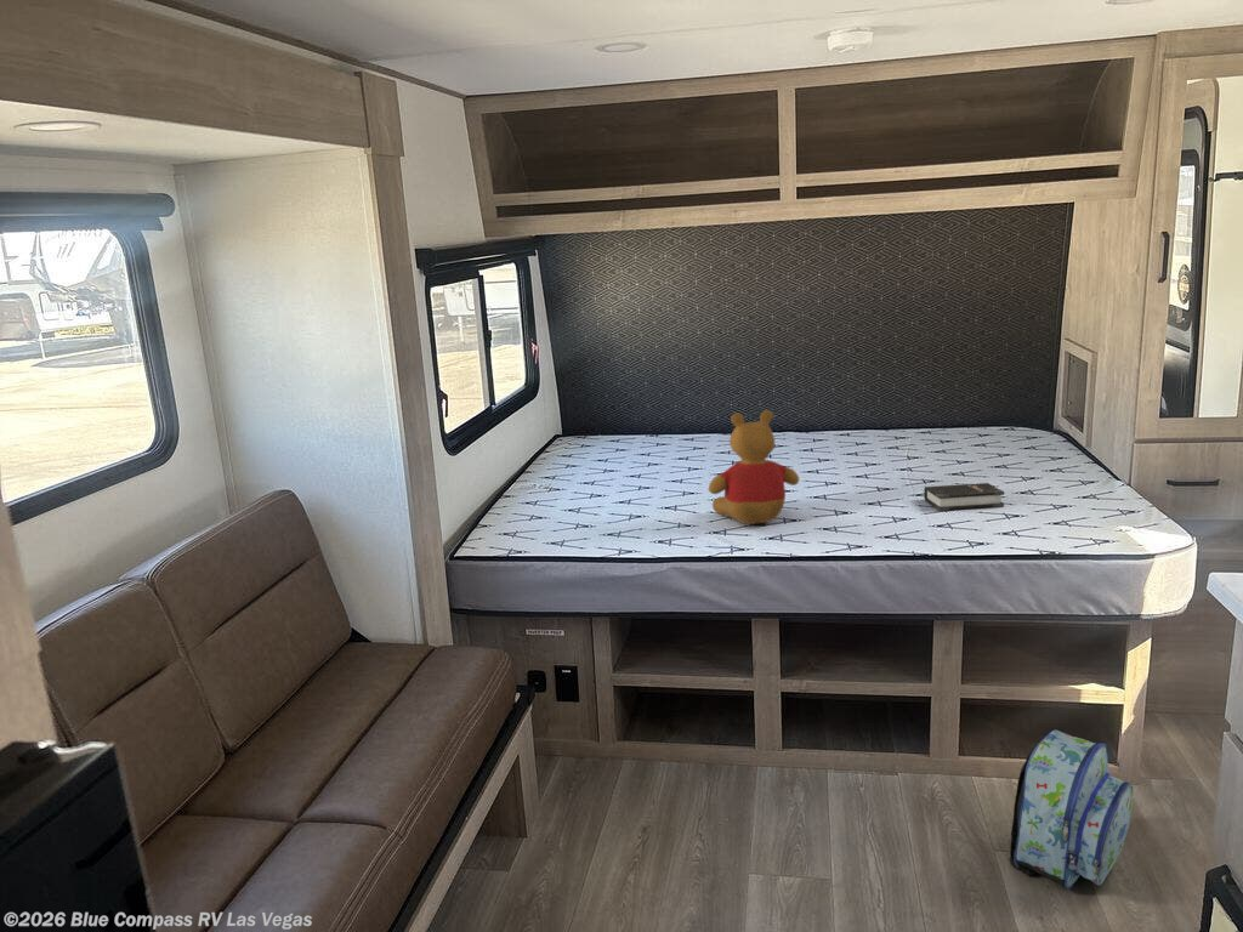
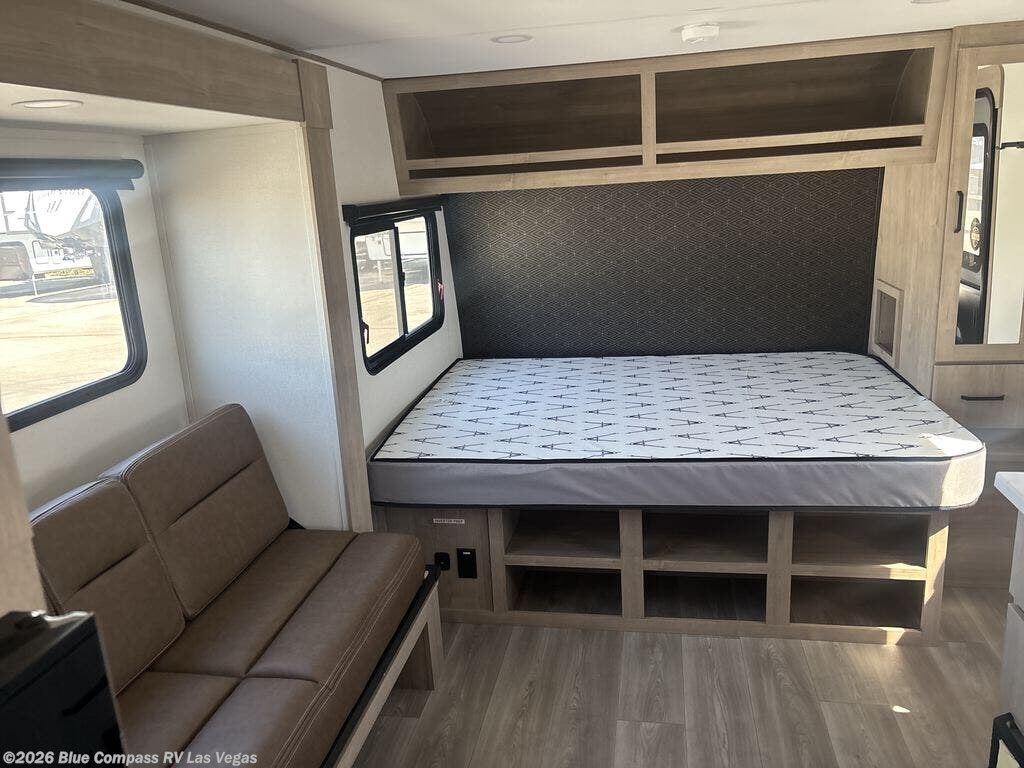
- hardback book [923,482,1005,512]
- backpack [1009,729,1134,891]
- teddy bear [708,409,800,525]
